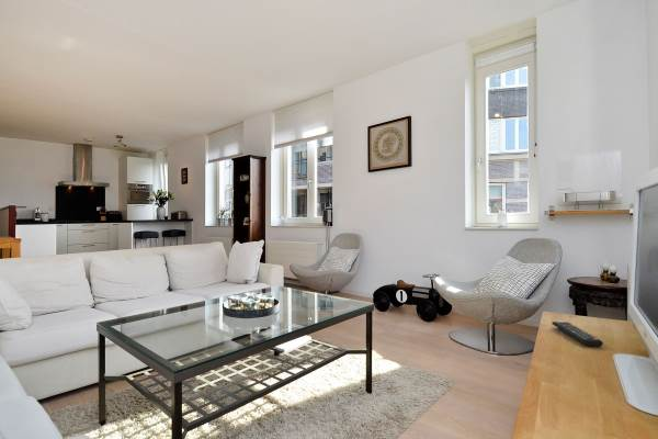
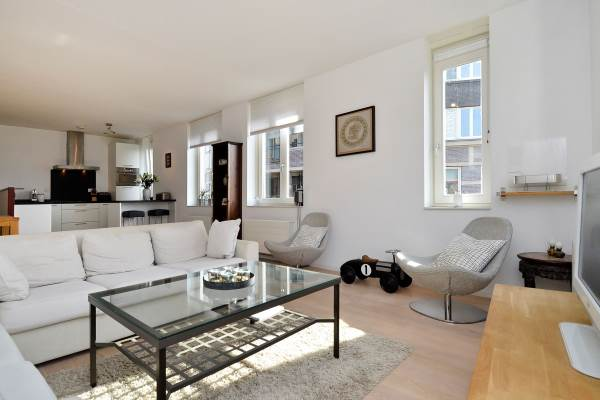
- remote control [551,320,604,348]
